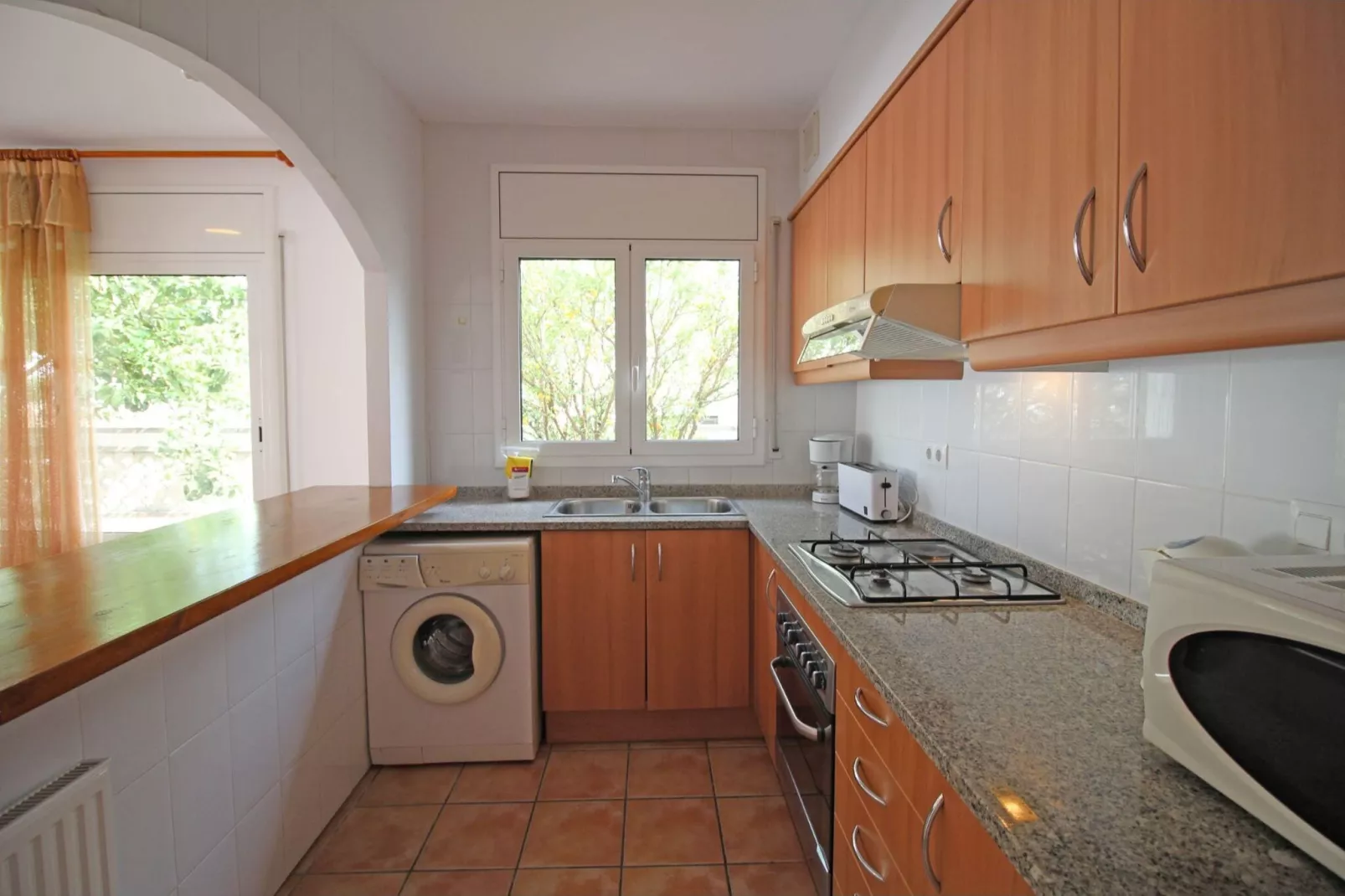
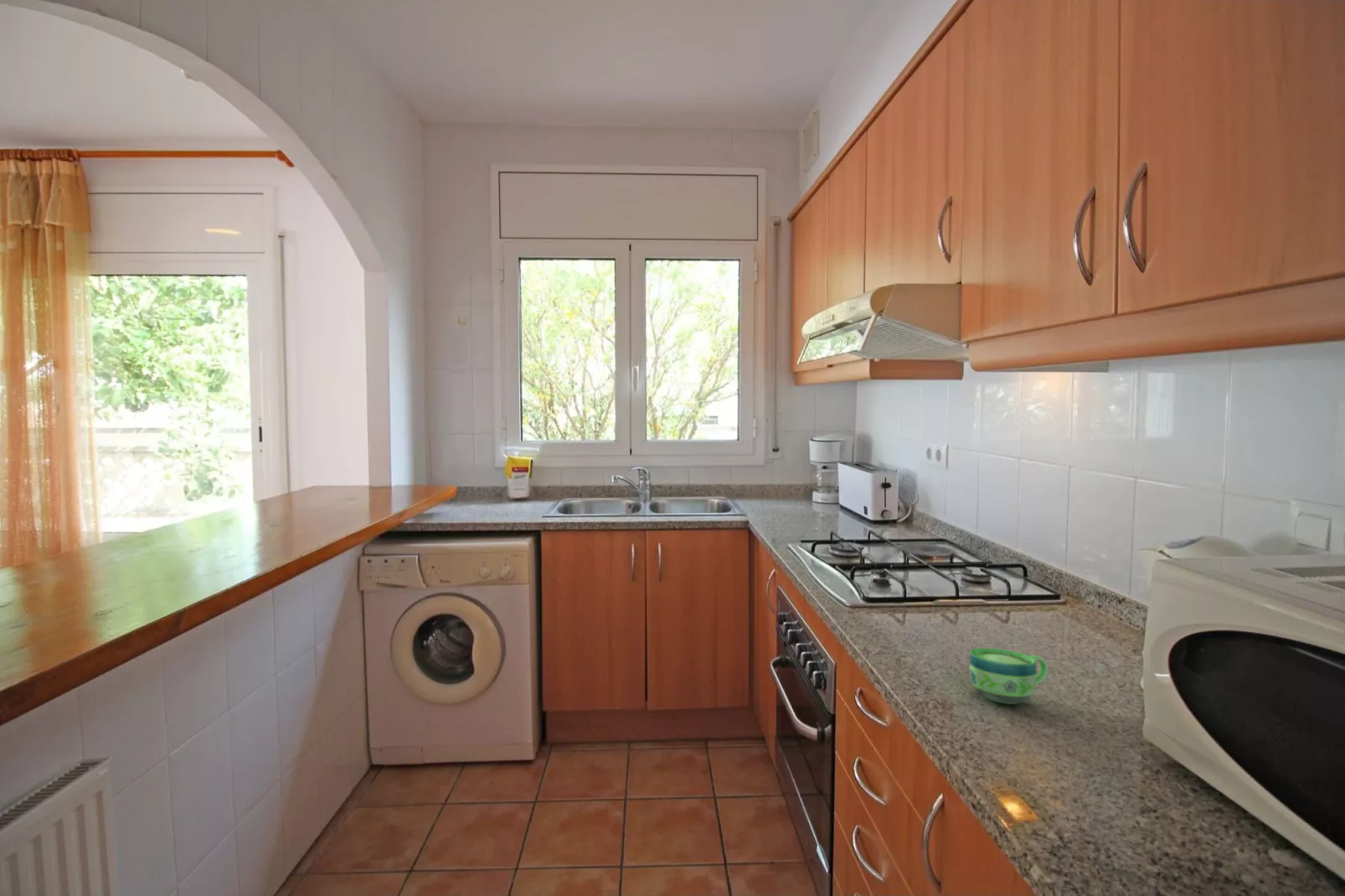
+ cup [969,647,1049,705]
